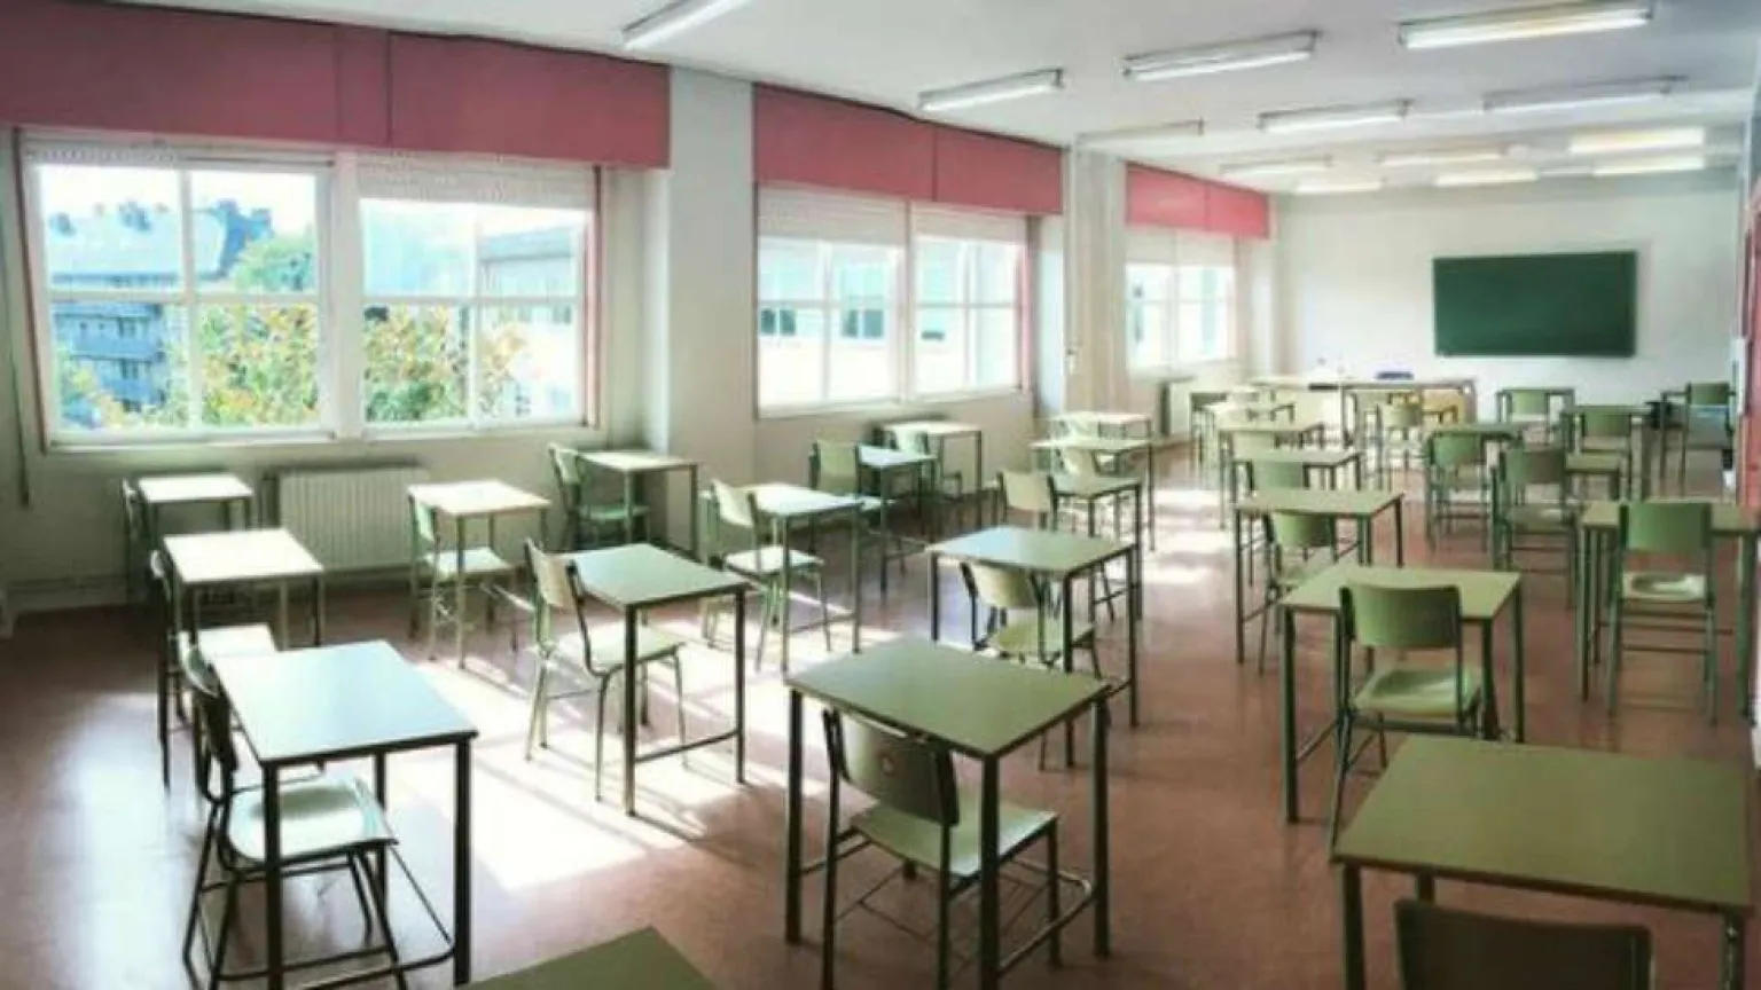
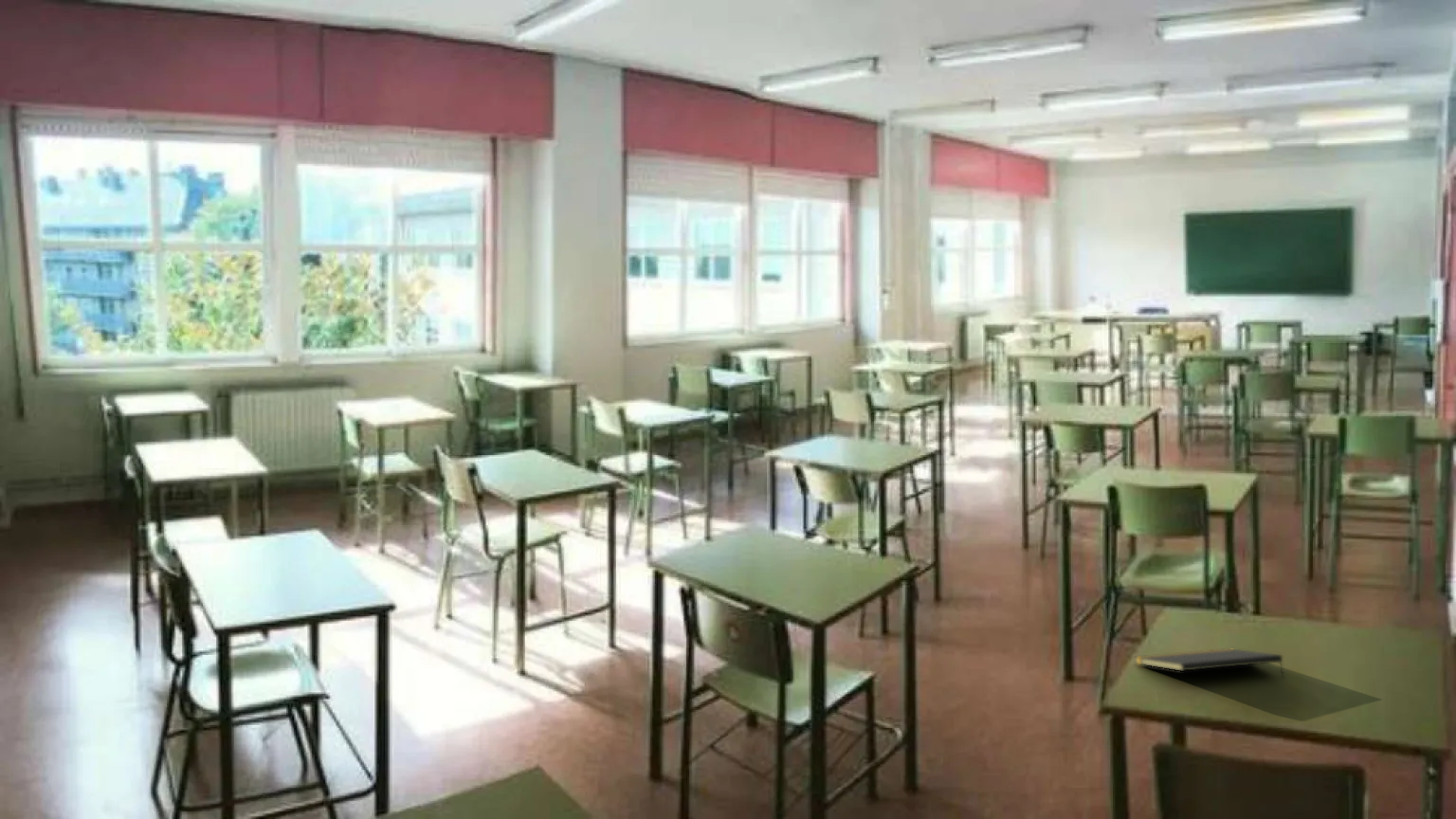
+ notepad [1134,647,1284,678]
